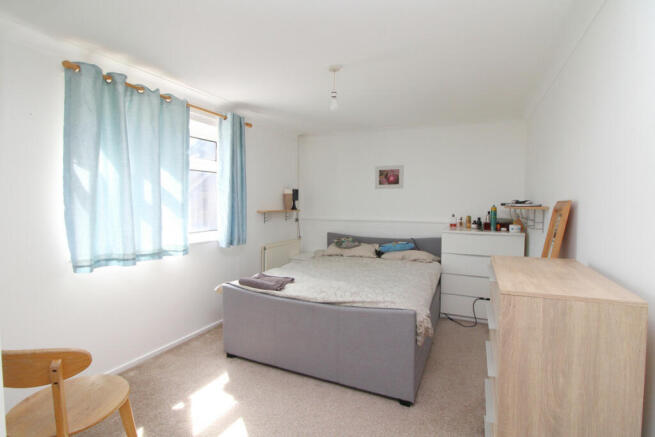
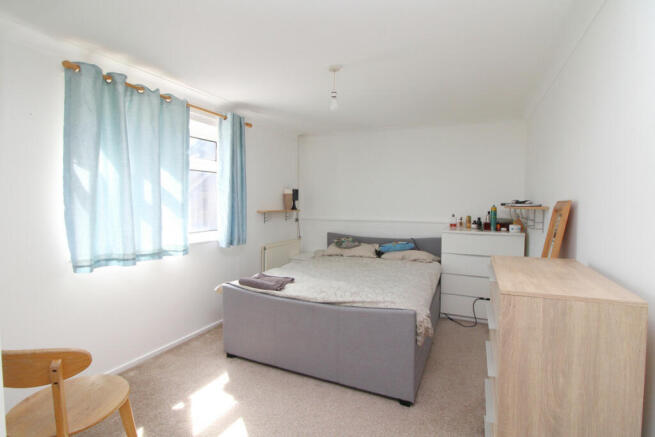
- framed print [374,164,405,190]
